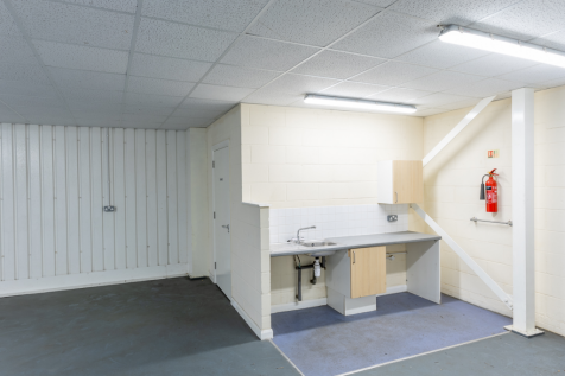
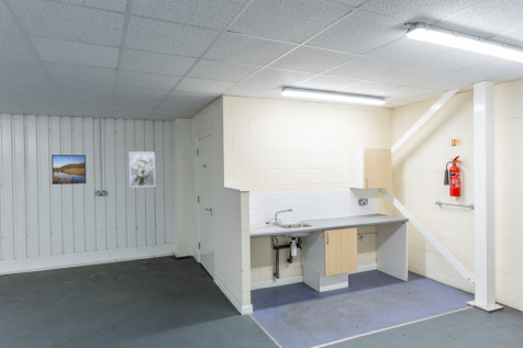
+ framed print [51,154,87,186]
+ wall art [129,150,156,189]
